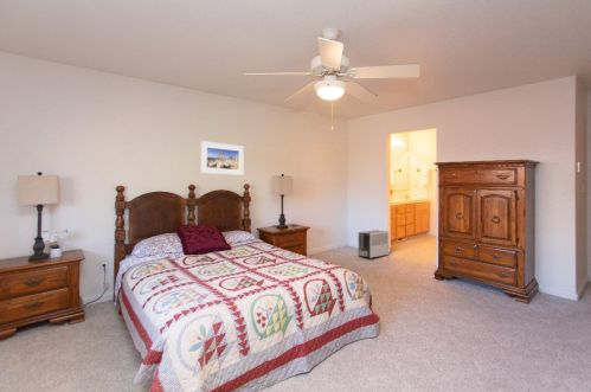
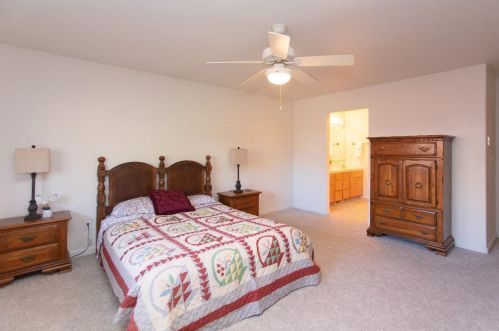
- air purifier [356,229,390,261]
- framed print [200,140,245,176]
